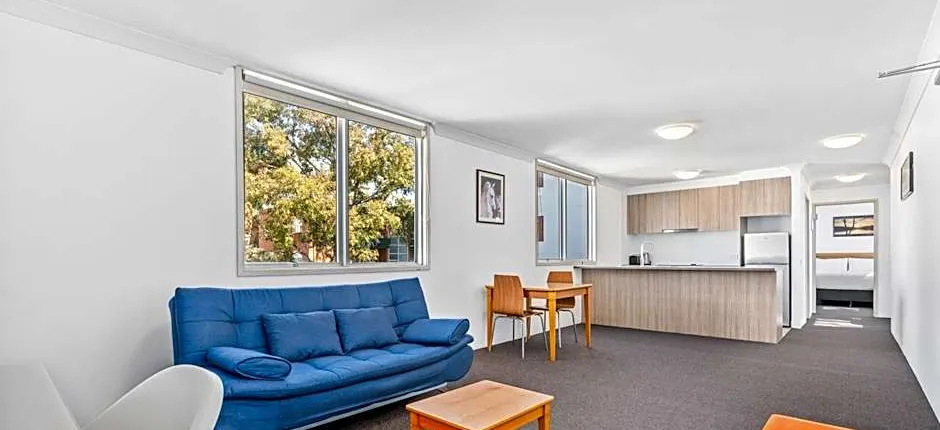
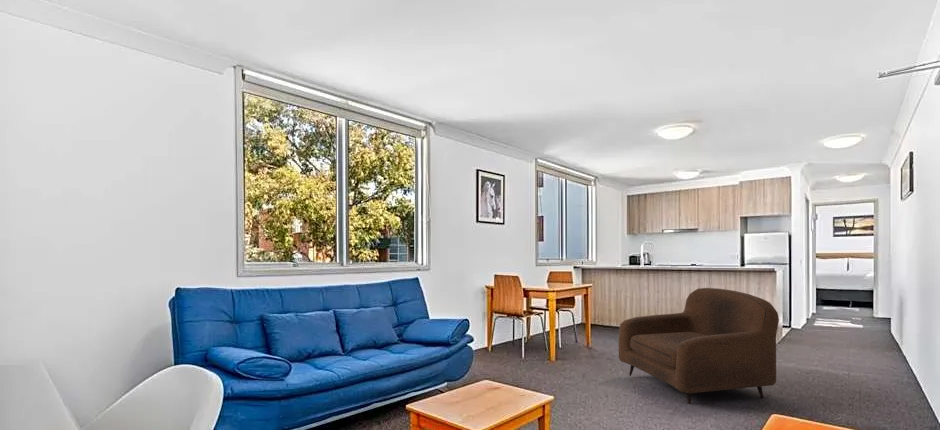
+ armchair [618,287,780,405]
